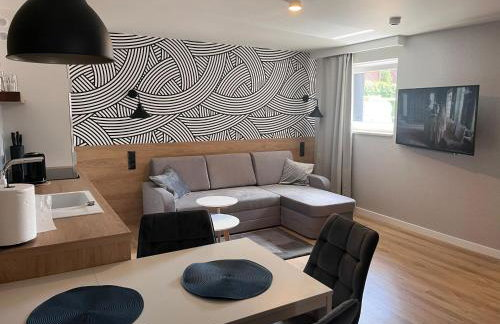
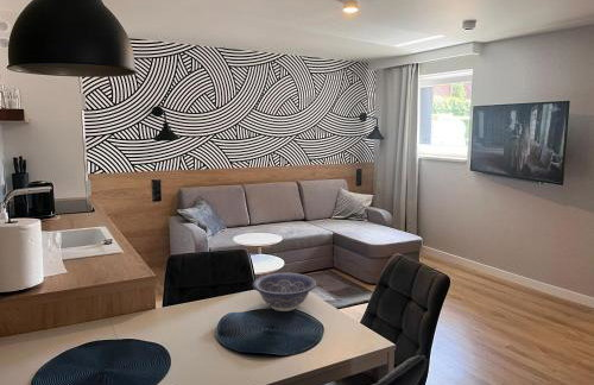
+ decorative bowl [251,272,317,313]
